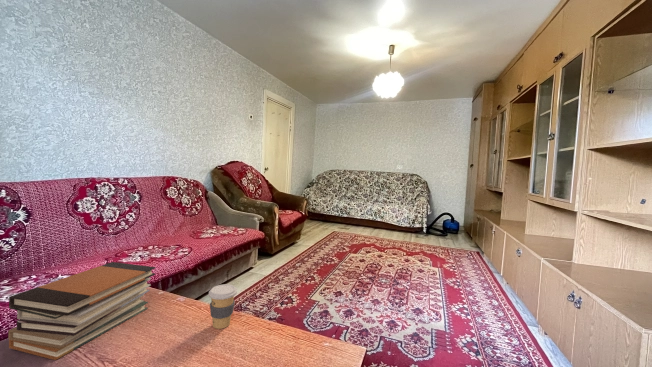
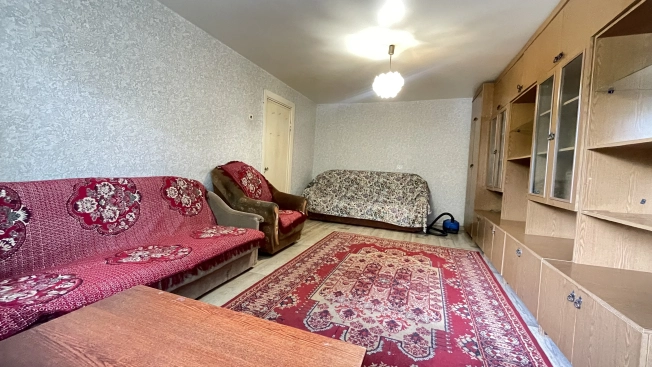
- coffee cup [208,283,238,330]
- book stack [7,261,156,361]
